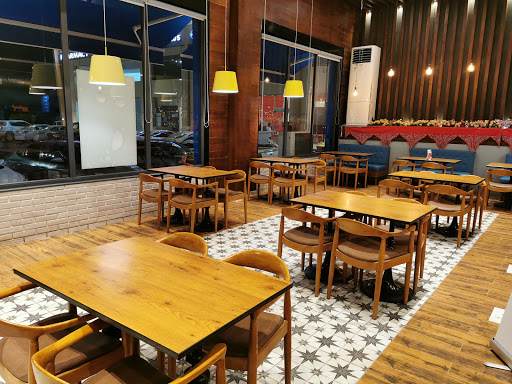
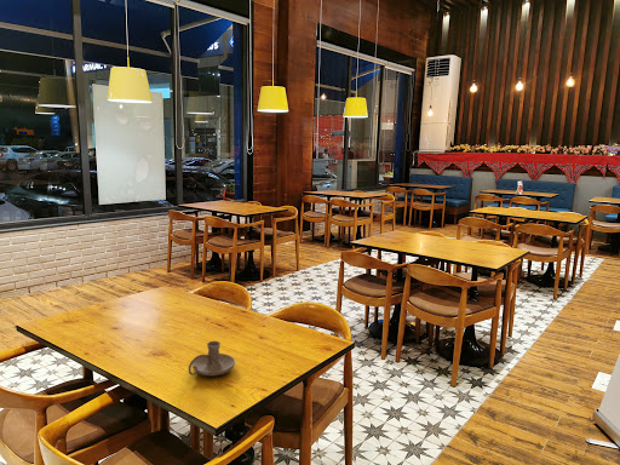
+ candle holder [188,340,236,377]
